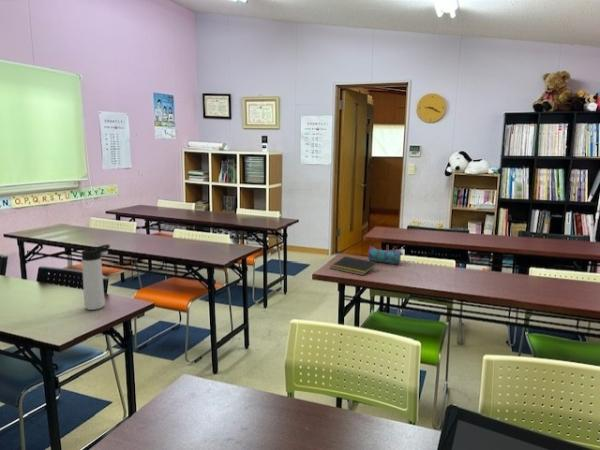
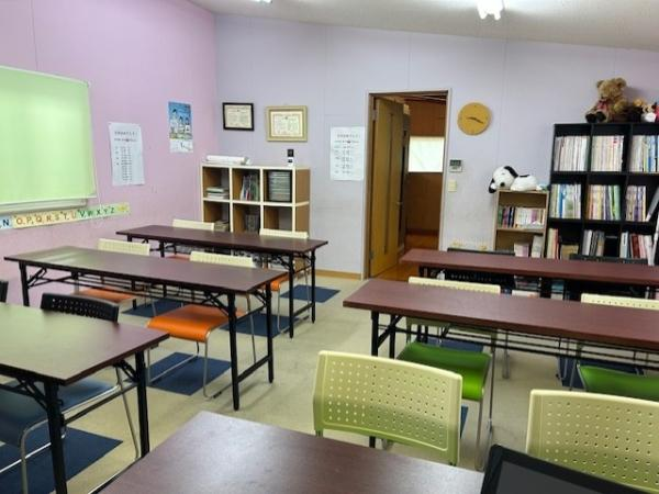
- pencil case [367,245,403,265]
- thermos bottle [81,244,111,311]
- notepad [329,255,379,276]
